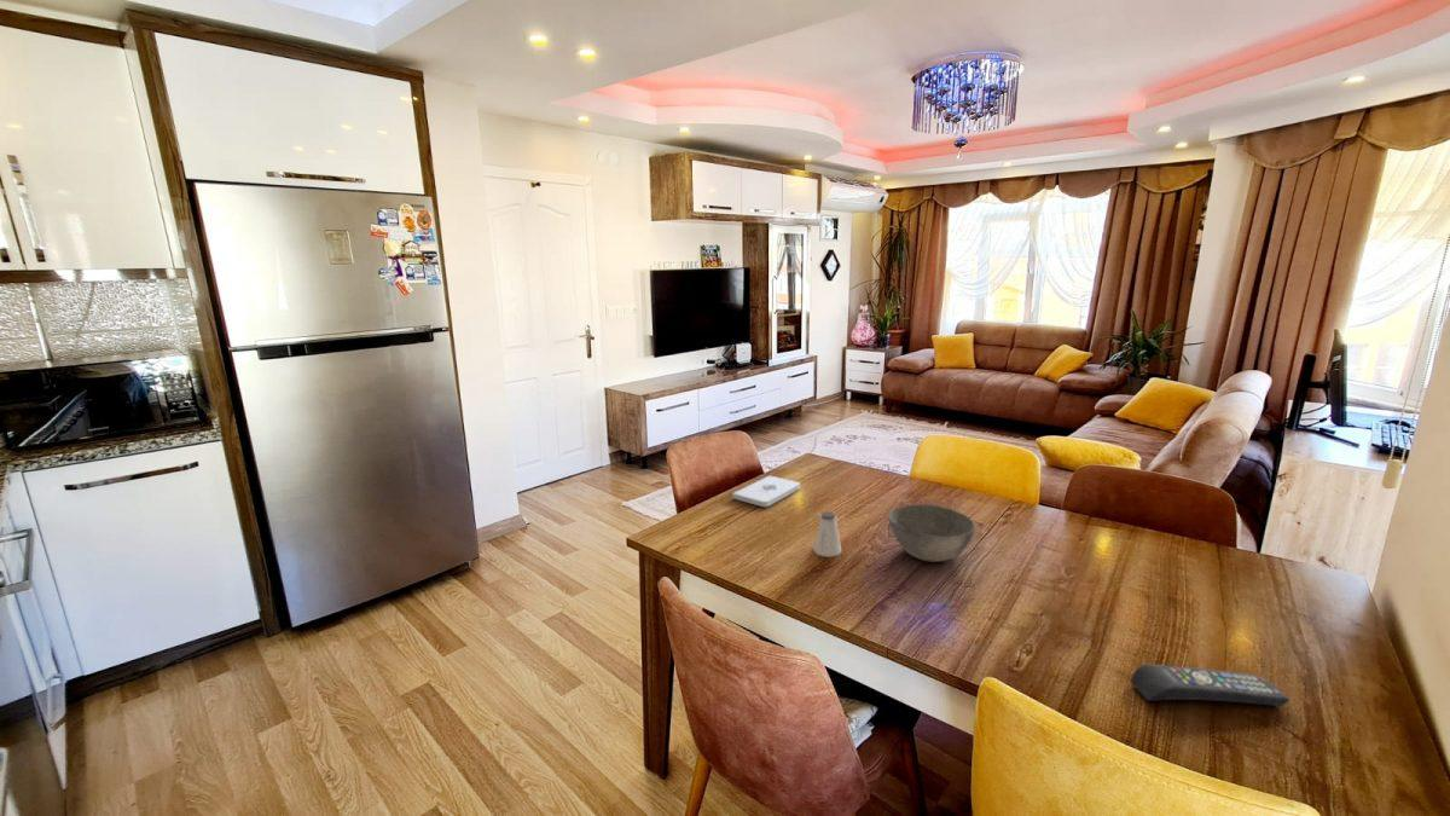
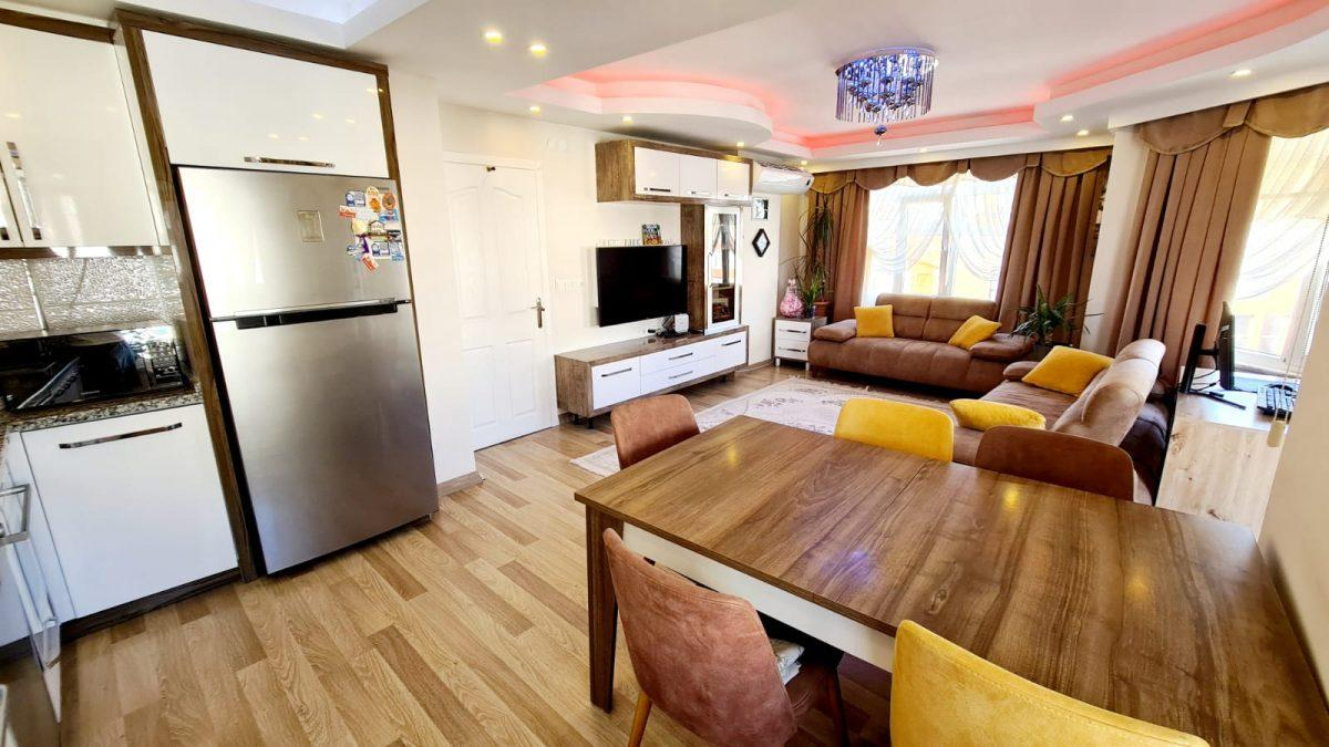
- remote control [1130,662,1290,707]
- bowl [887,503,976,563]
- saltshaker [812,510,842,559]
- notepad [731,475,801,508]
